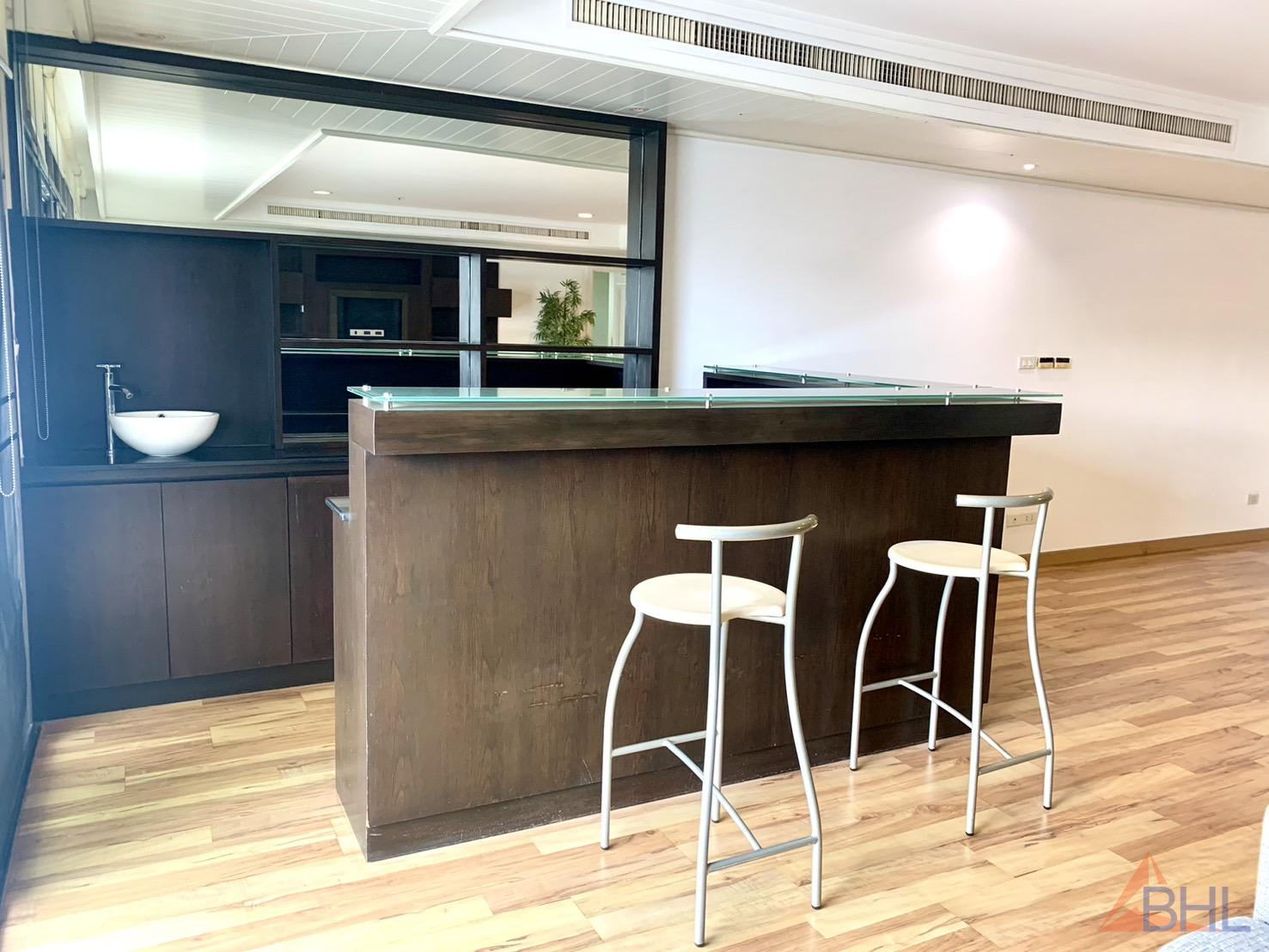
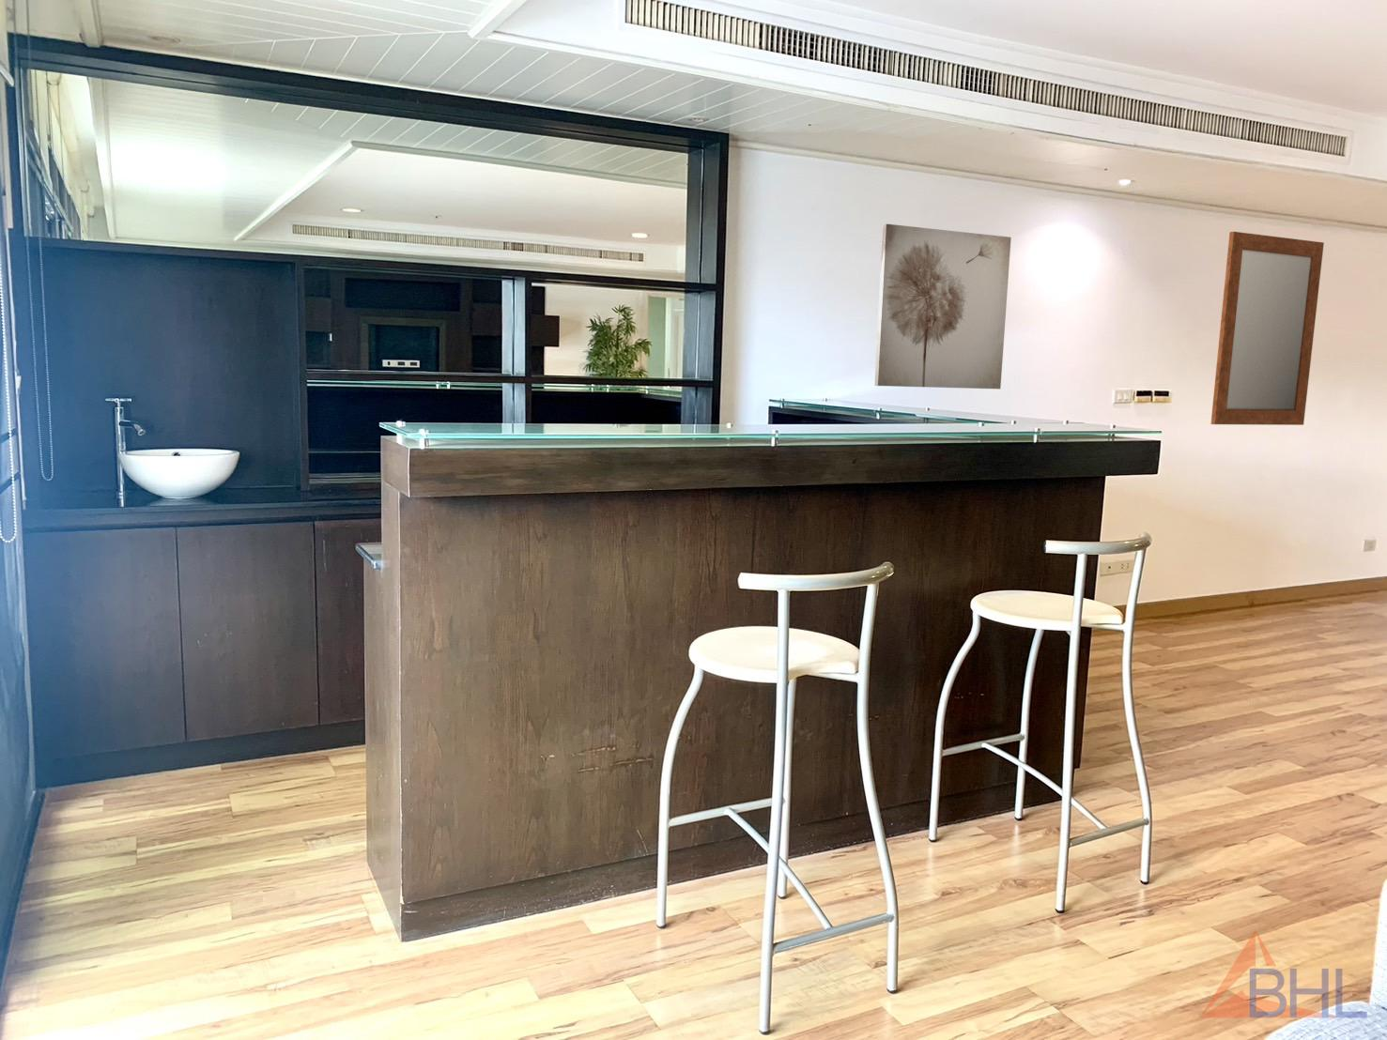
+ wall art [873,223,1012,390]
+ mirror [1210,231,1325,426]
